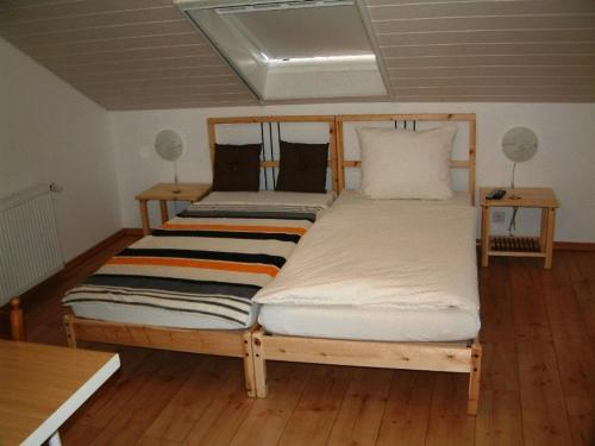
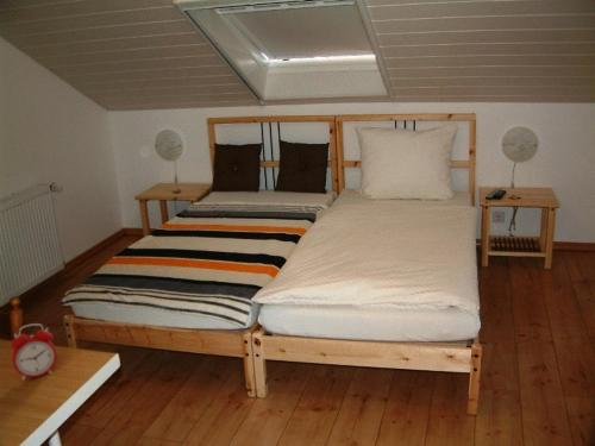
+ alarm clock [10,322,57,382]
